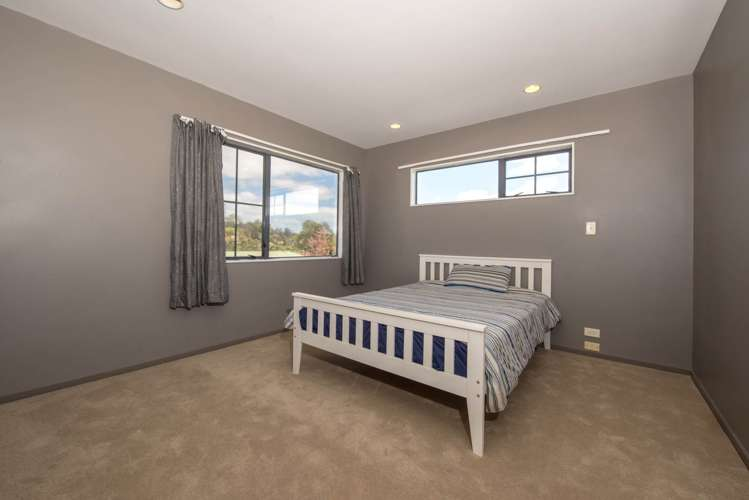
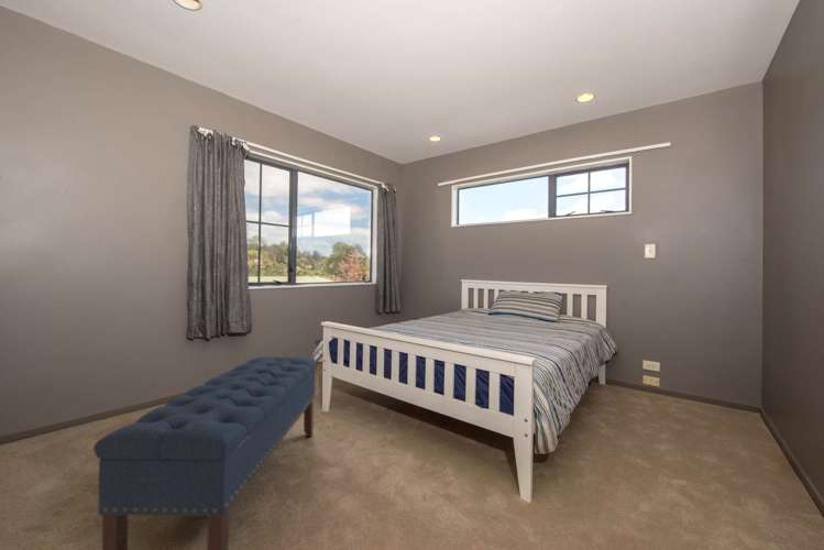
+ bench [92,355,319,550]
